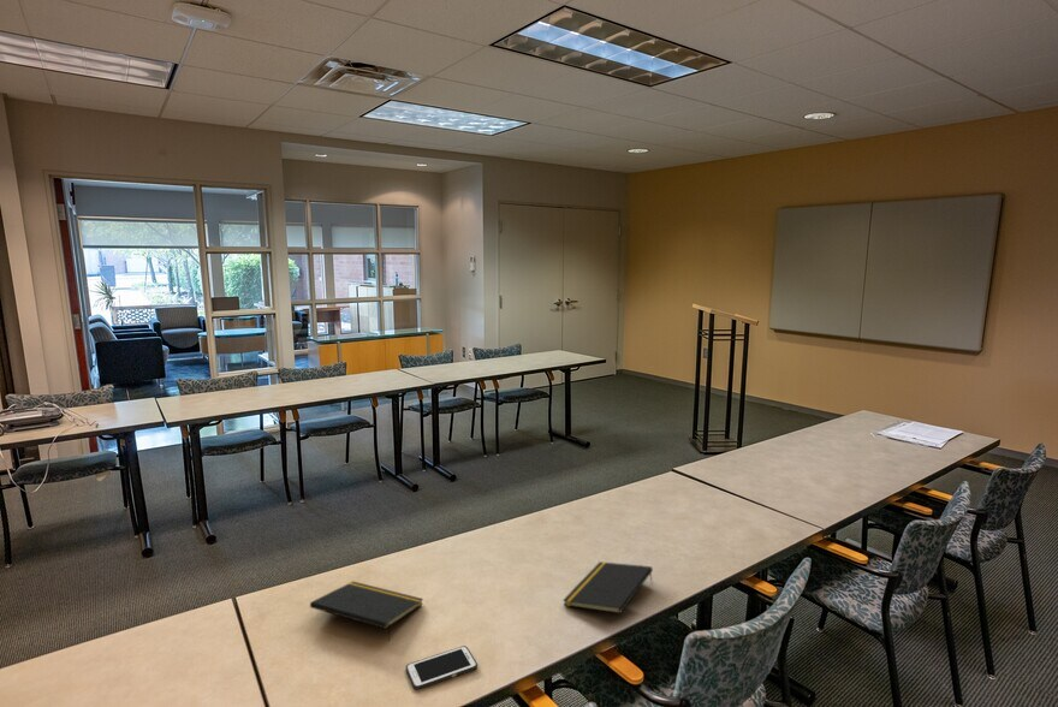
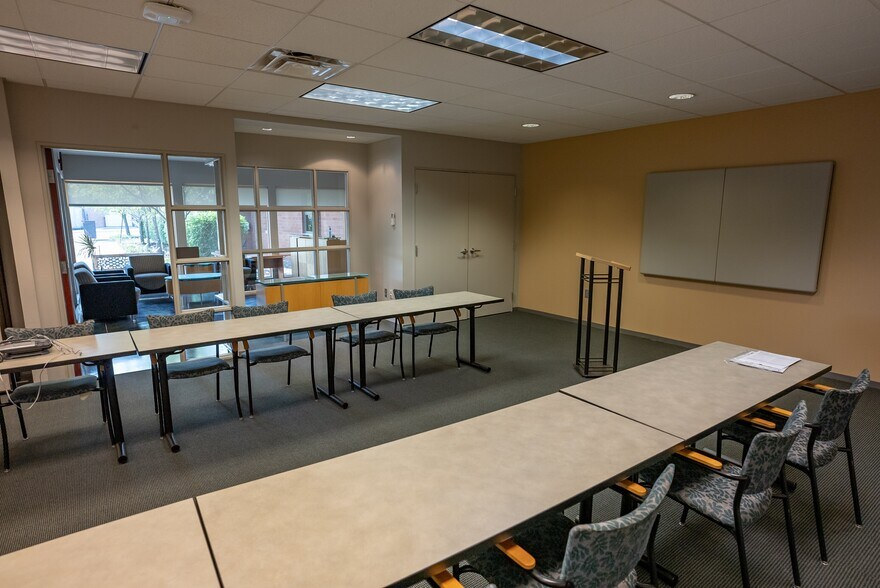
- cell phone [405,644,479,690]
- notepad [309,581,424,642]
- notepad [561,560,654,614]
